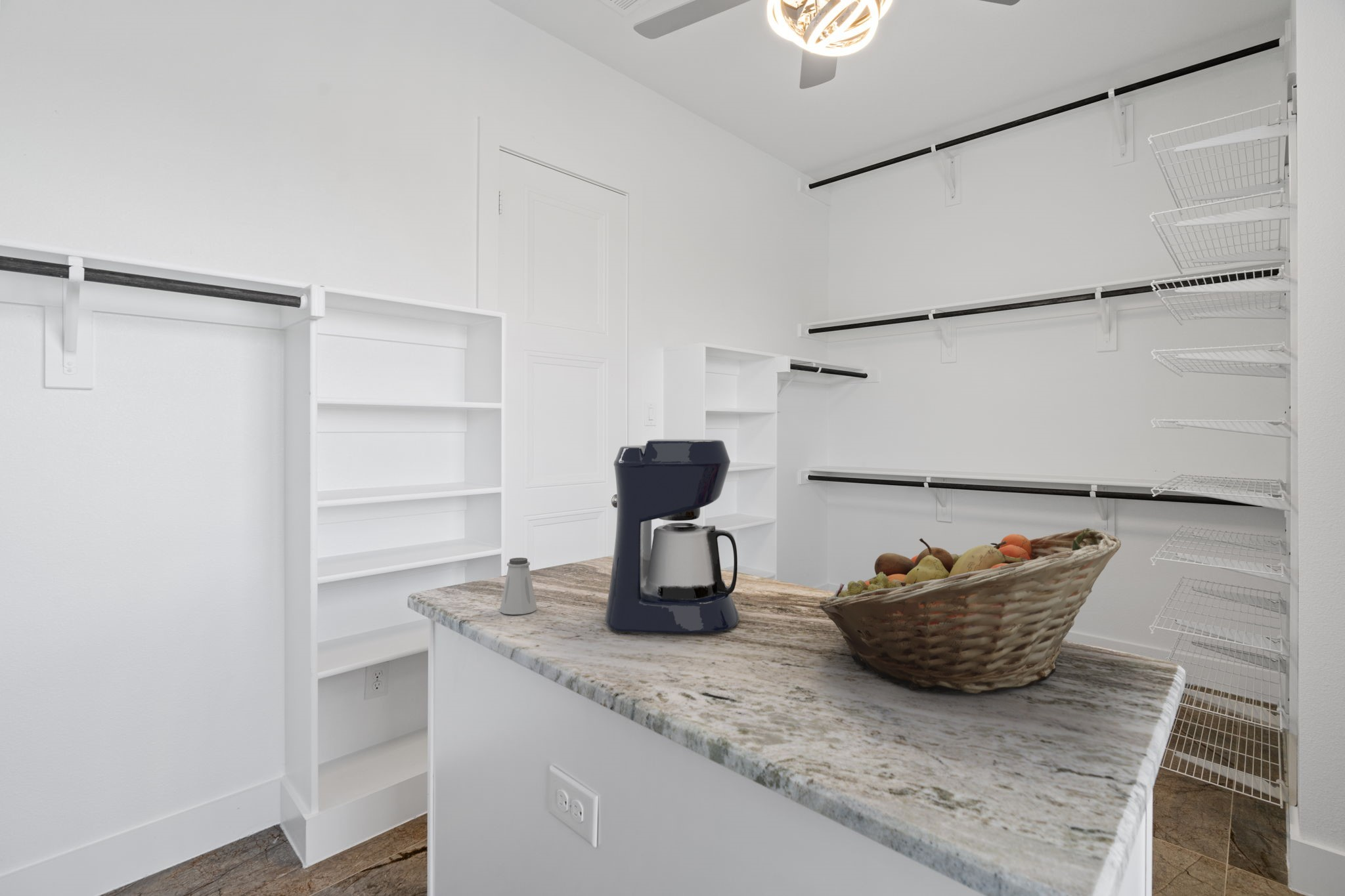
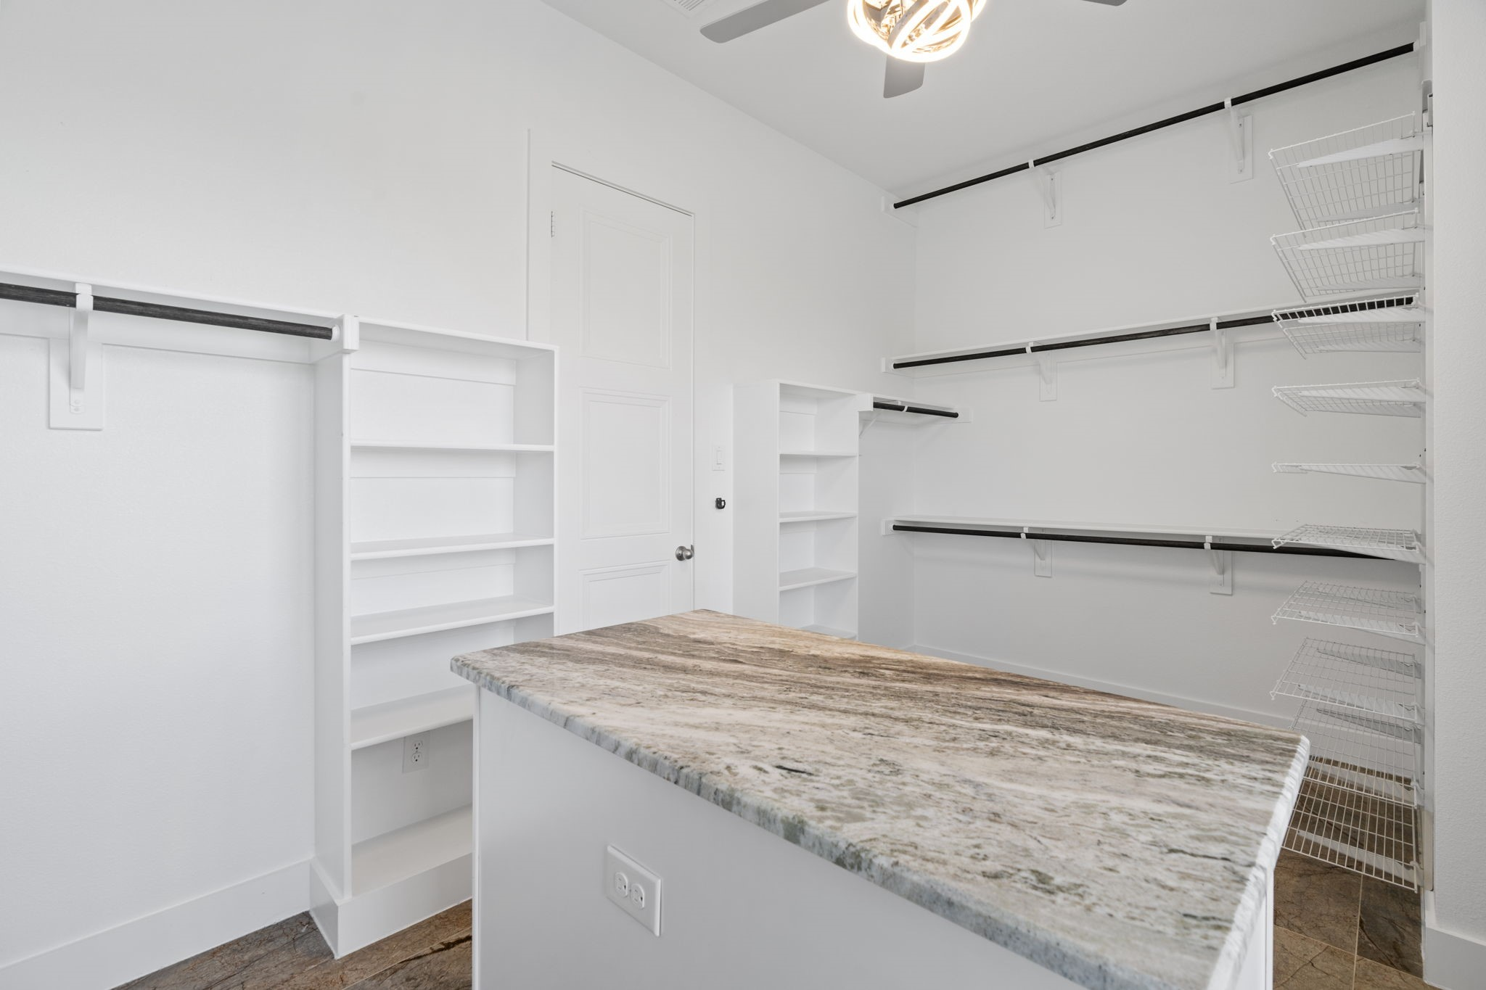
- coffee maker [605,438,740,634]
- saltshaker [499,557,537,615]
- fruit basket [819,528,1122,694]
